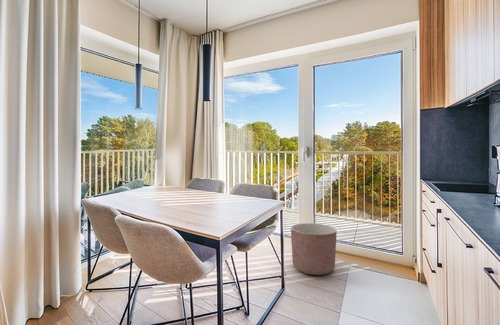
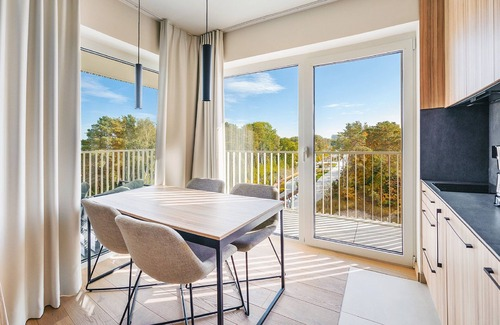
- planter [290,222,338,276]
